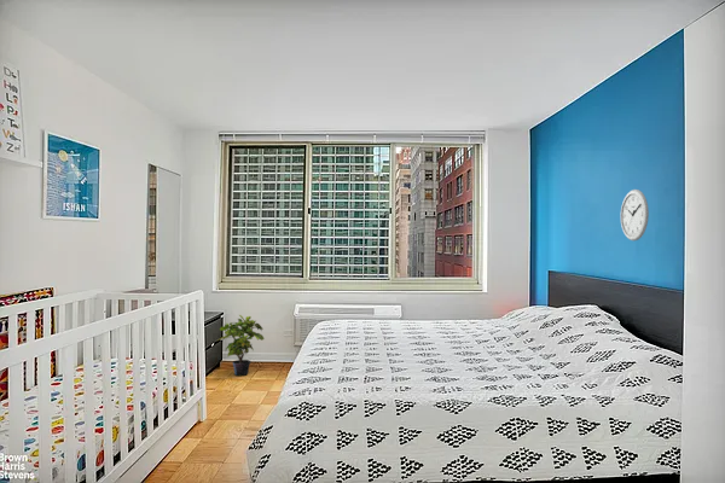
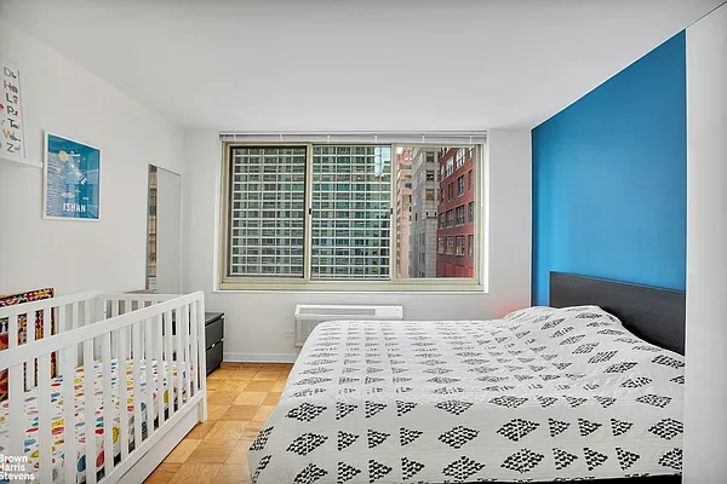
- wall clock [620,188,650,242]
- potted plant [216,314,266,377]
